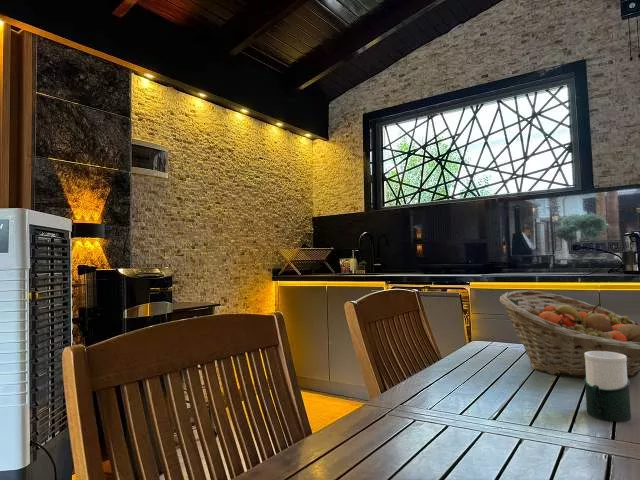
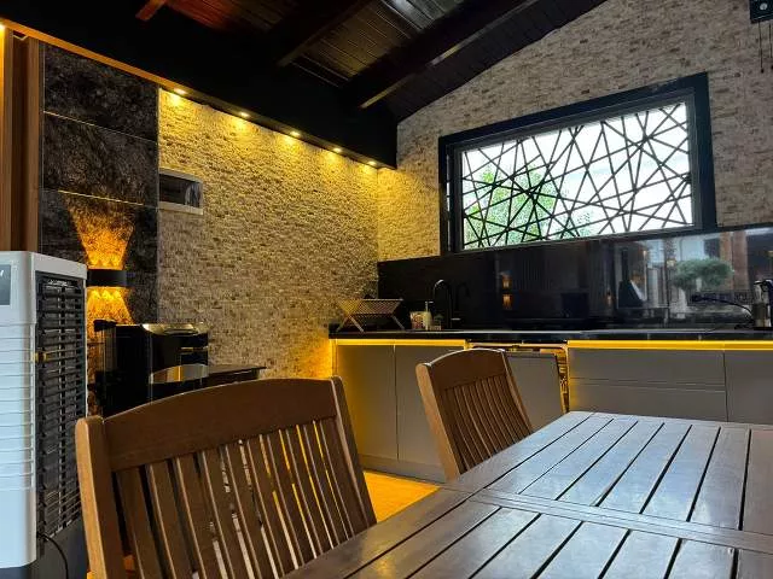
- cup [583,351,632,422]
- fruit basket [499,289,640,380]
